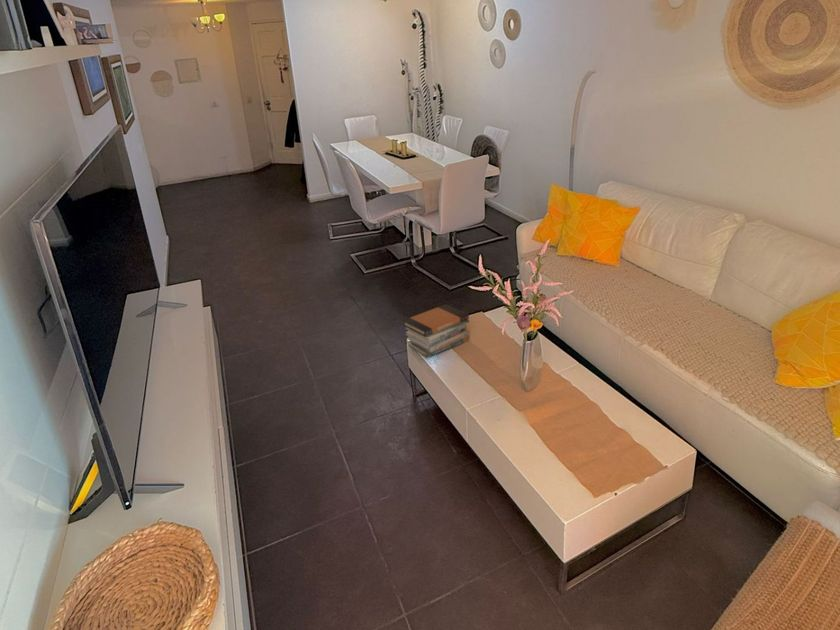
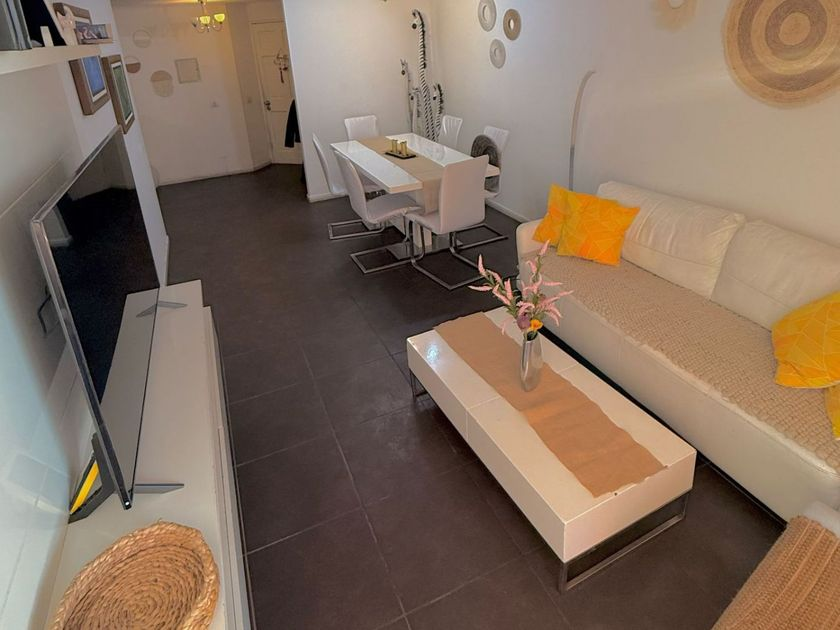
- book stack [402,303,470,358]
